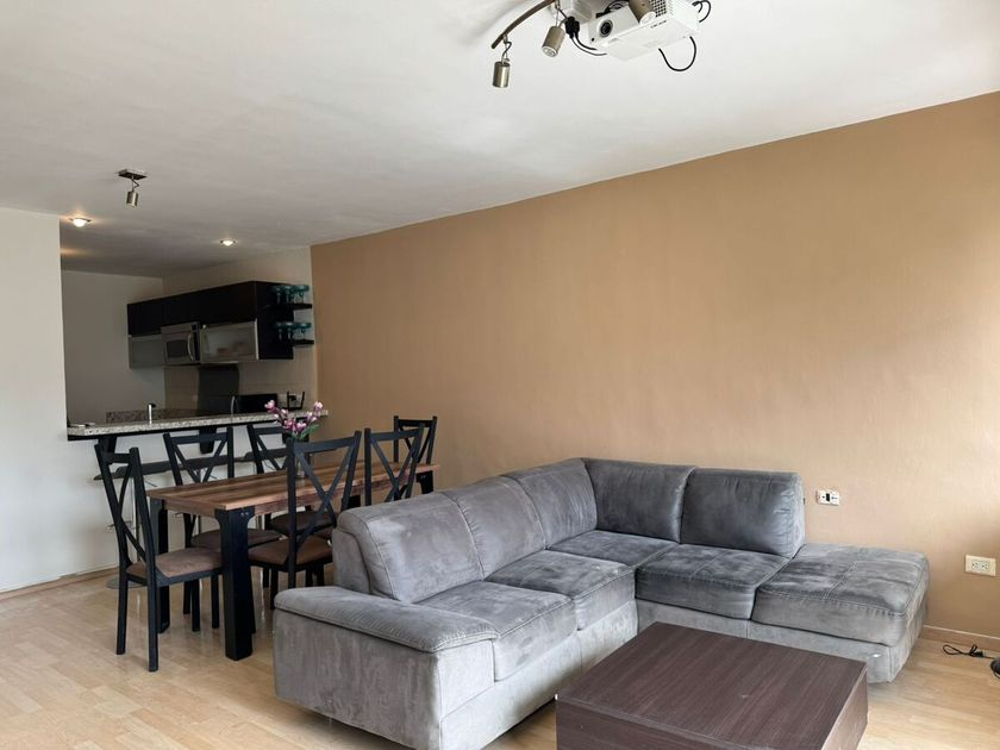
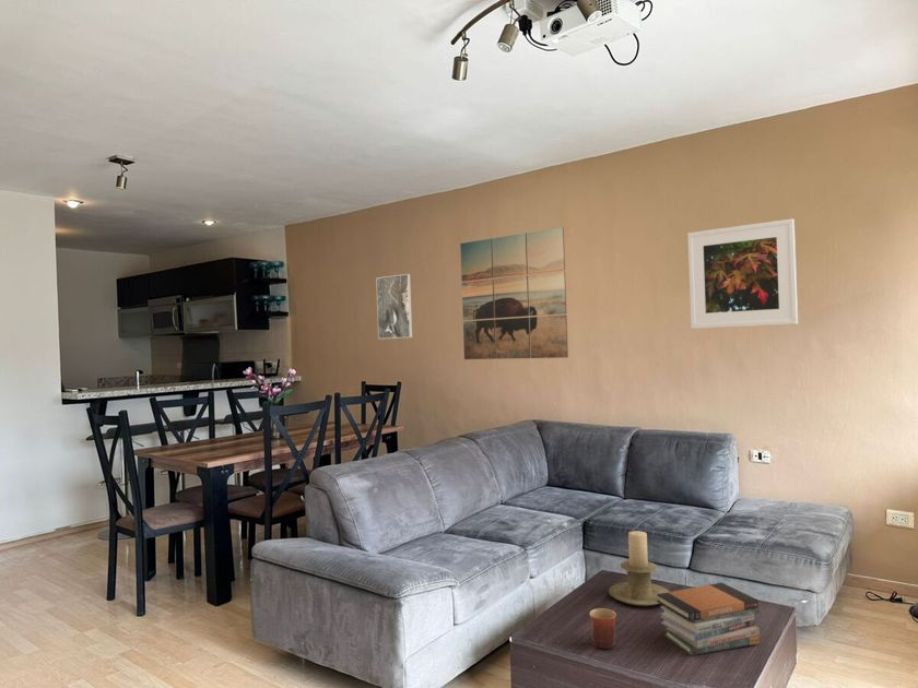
+ candle holder [608,530,671,607]
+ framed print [375,273,413,340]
+ book stack [657,581,761,656]
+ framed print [686,217,799,330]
+ mug [588,607,617,650]
+ wall art [459,226,569,360]
